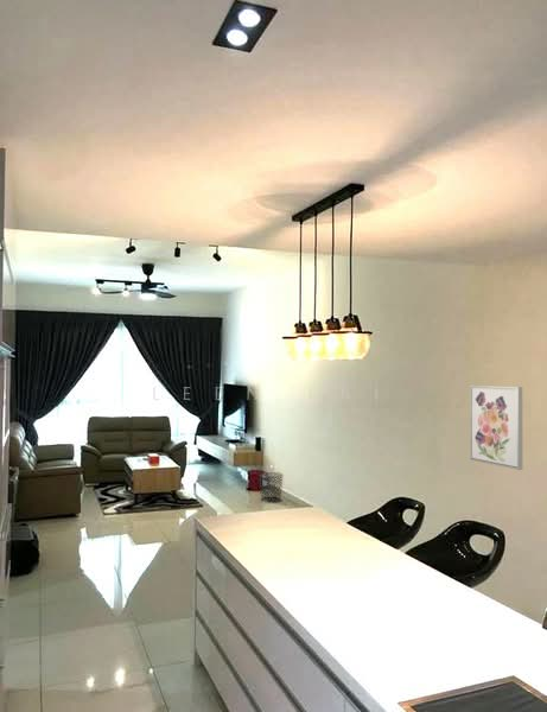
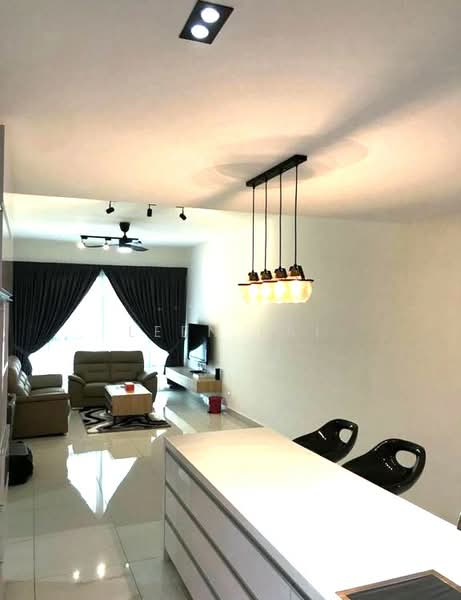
- waste bin [259,471,285,503]
- wall art [469,384,523,471]
